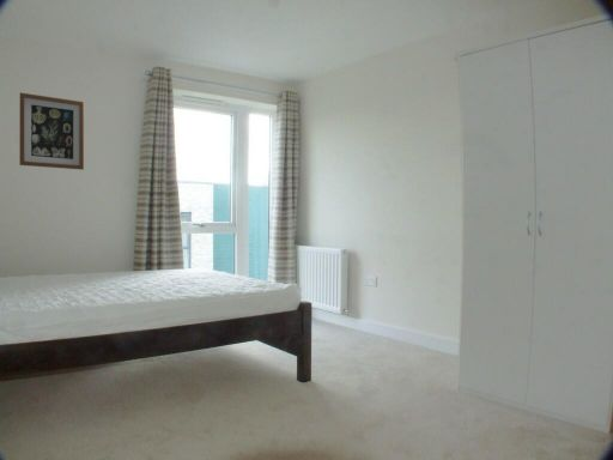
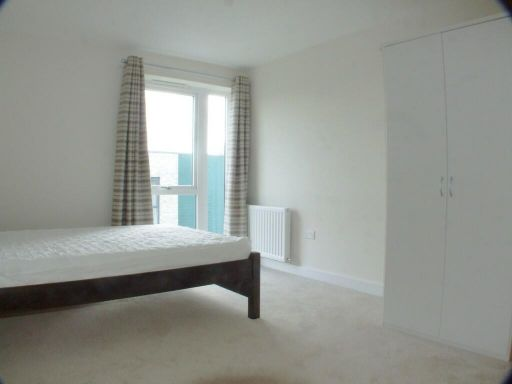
- wall art [18,91,85,171]
